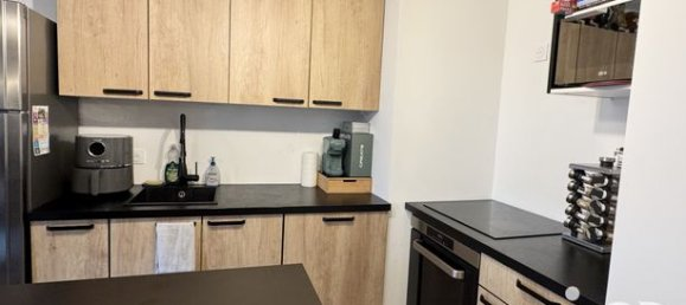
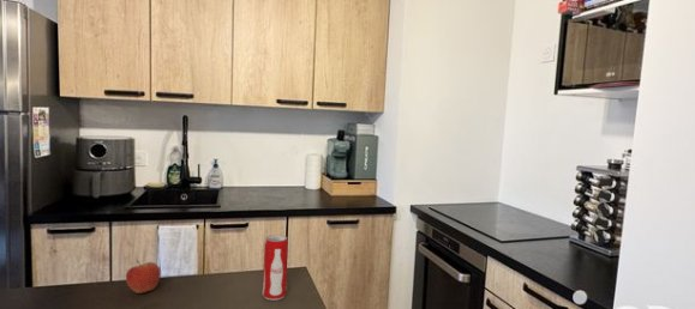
+ beverage can [262,234,289,302]
+ apple [125,259,162,295]
